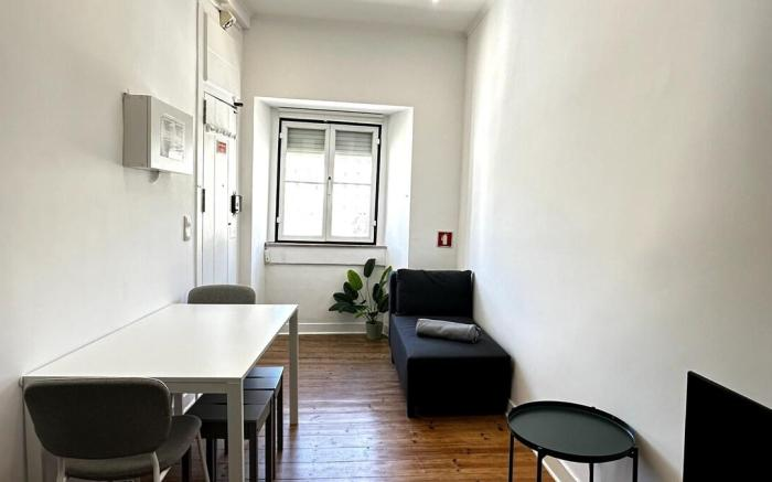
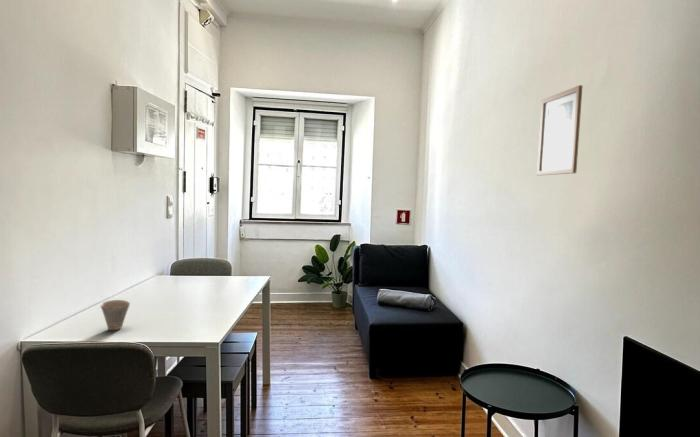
+ wall art [536,84,583,176]
+ cup [100,299,131,331]
